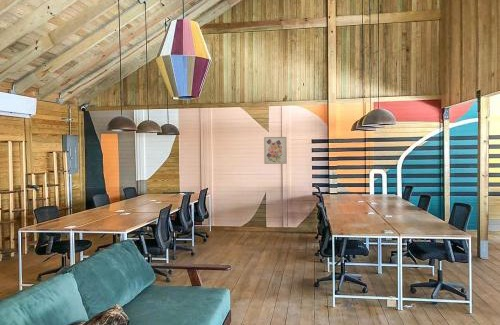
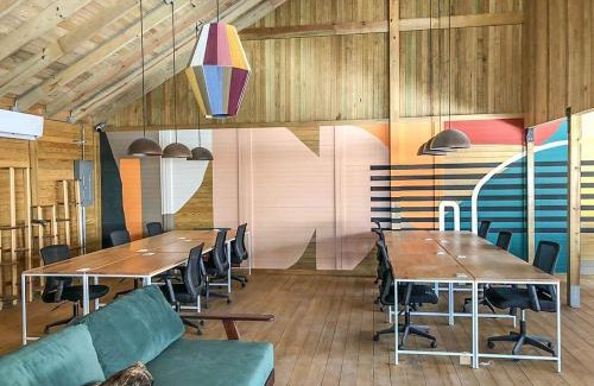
- wall art [263,136,288,165]
